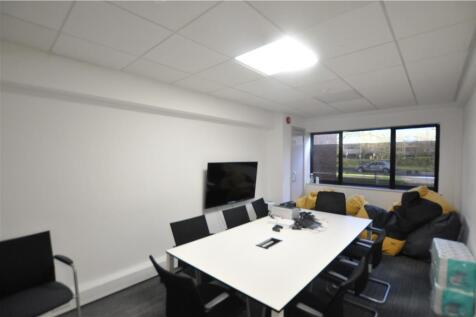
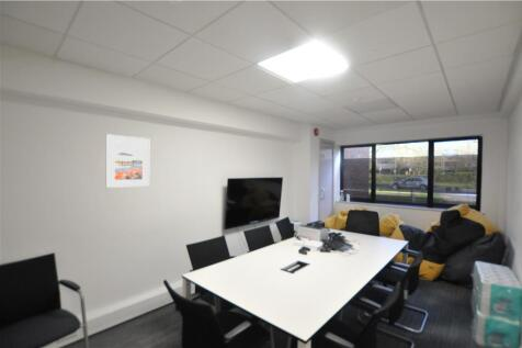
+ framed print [105,133,150,189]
